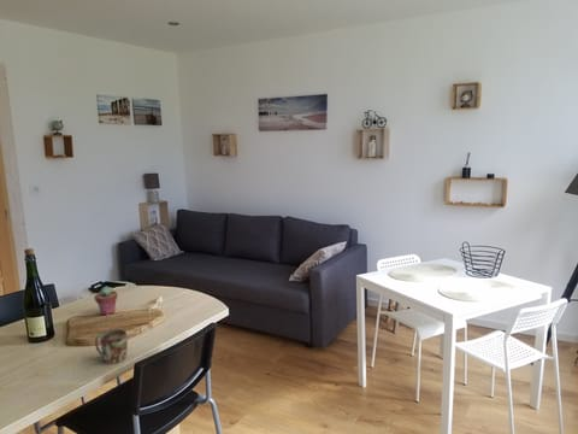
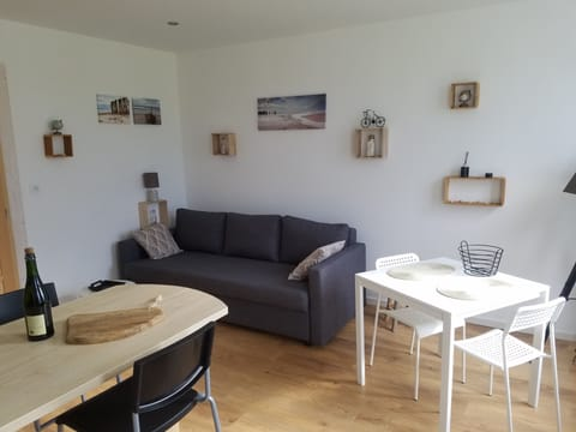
- mug [94,328,129,365]
- potted succulent [93,286,119,317]
